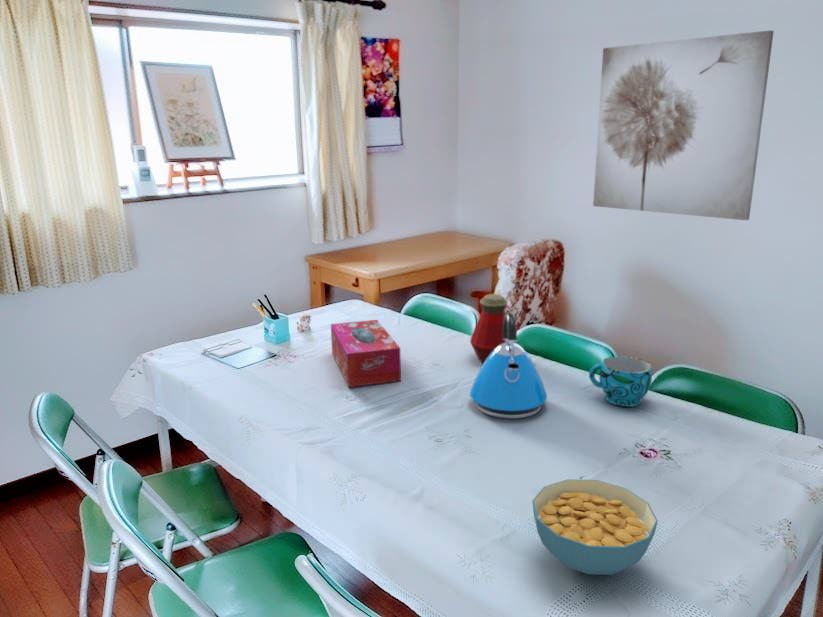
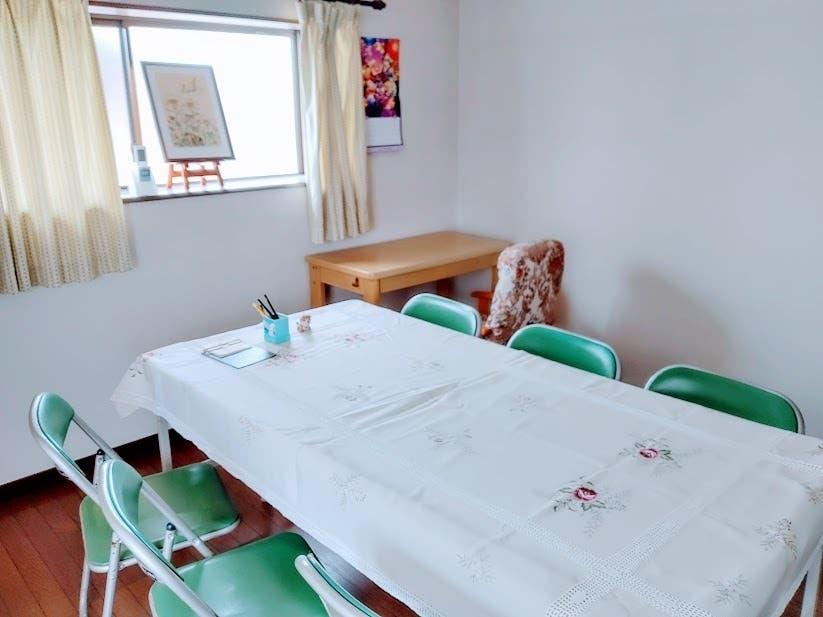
- kettle [469,310,548,420]
- bottle [469,293,508,364]
- tissue box [330,319,402,388]
- cereal bowl [531,478,659,576]
- wall art [592,29,775,221]
- cup [588,355,653,408]
